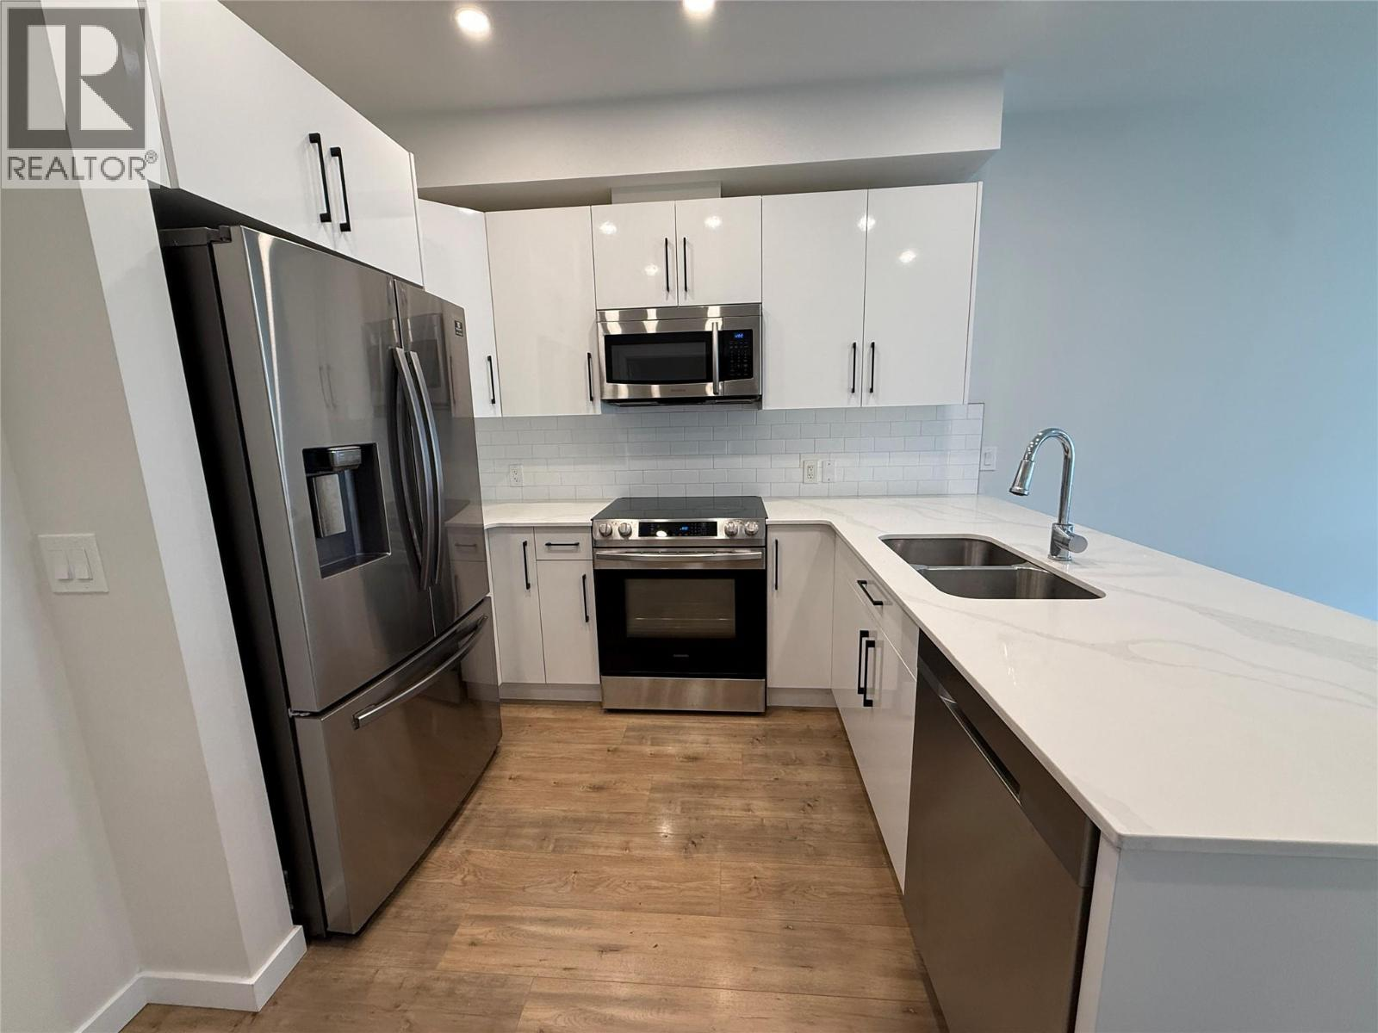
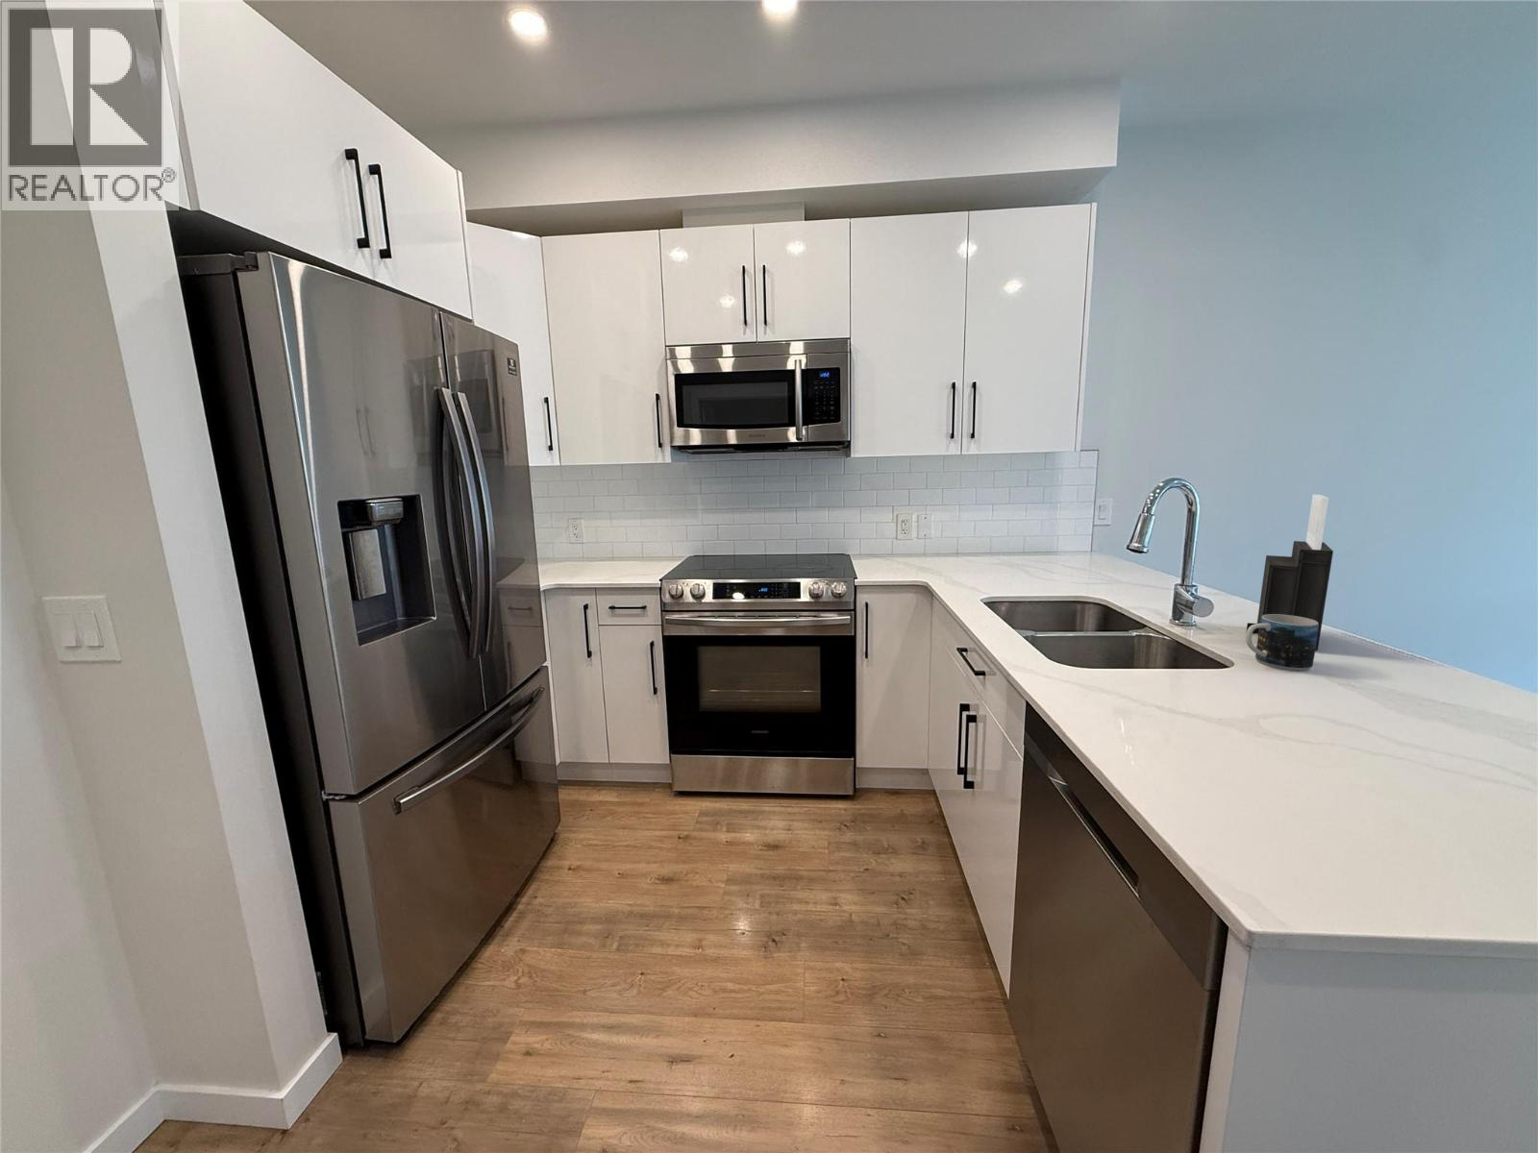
+ mug [1245,614,1319,672]
+ knife block [1245,494,1335,652]
